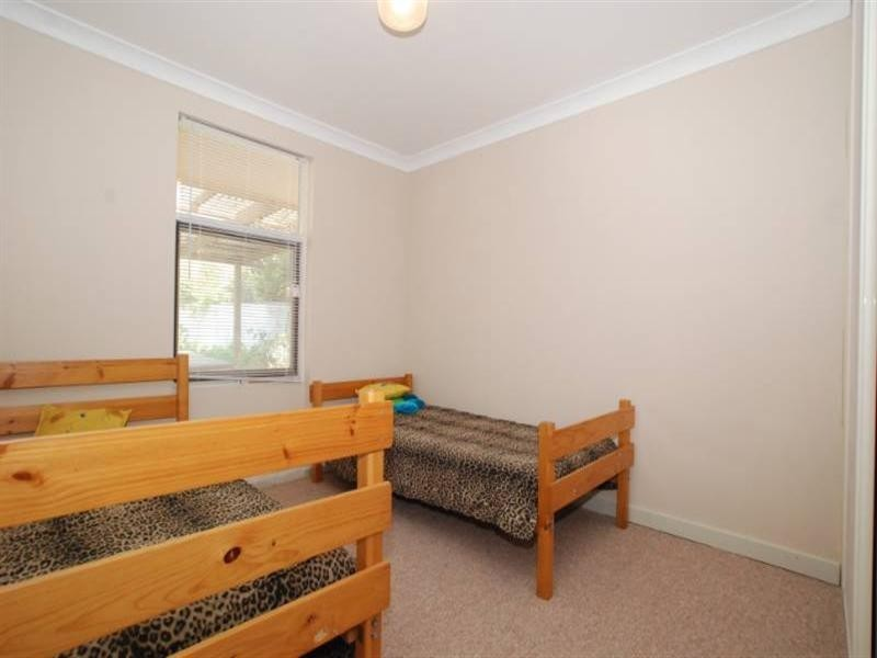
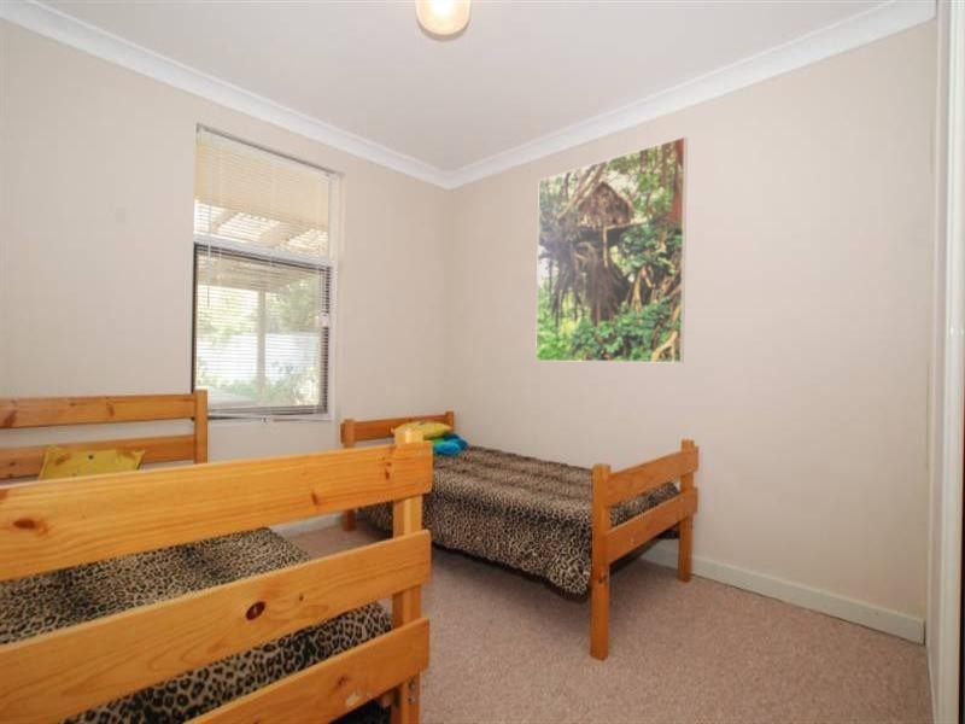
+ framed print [534,135,689,364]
